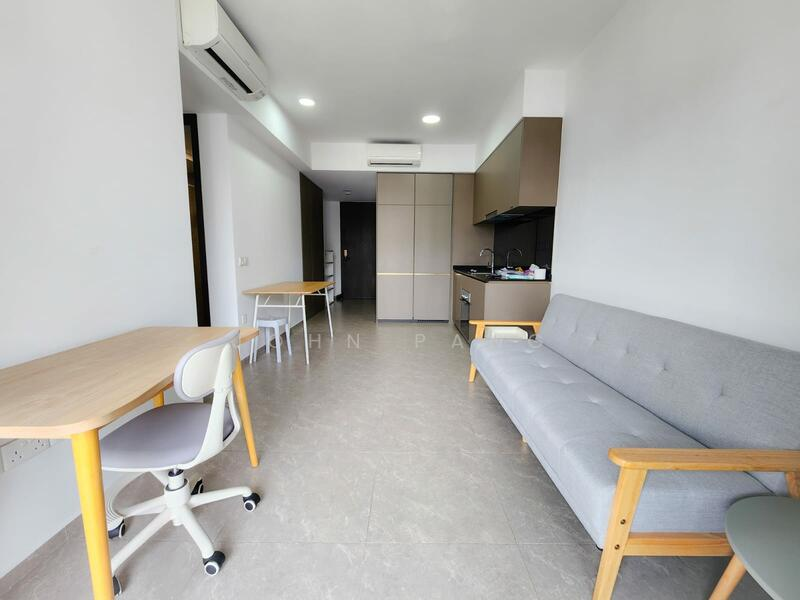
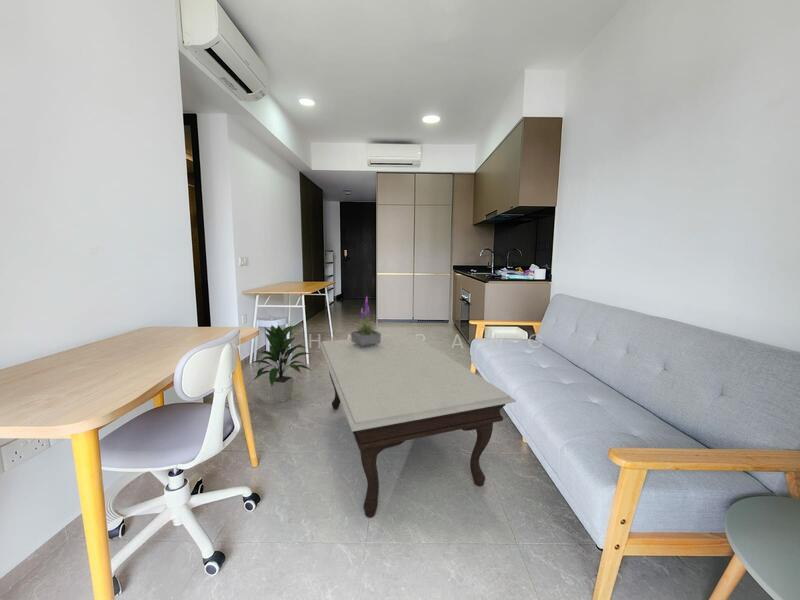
+ indoor plant [249,324,312,403]
+ coffee table [318,333,517,519]
+ potted plant [350,295,382,348]
